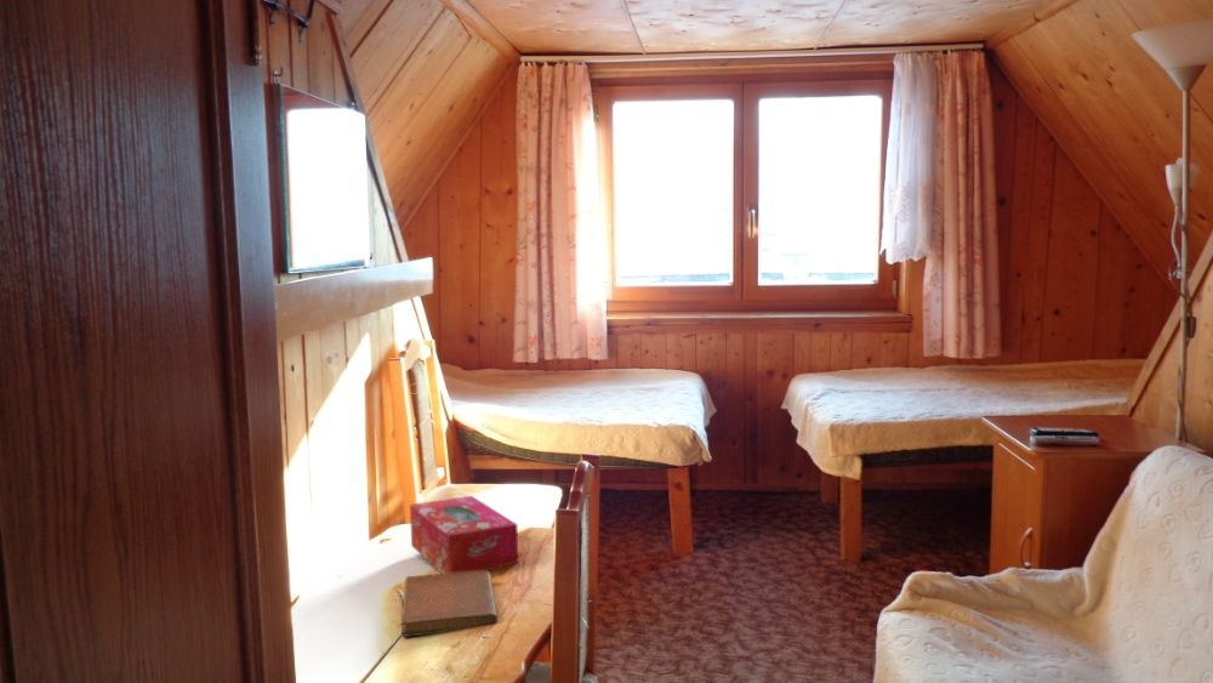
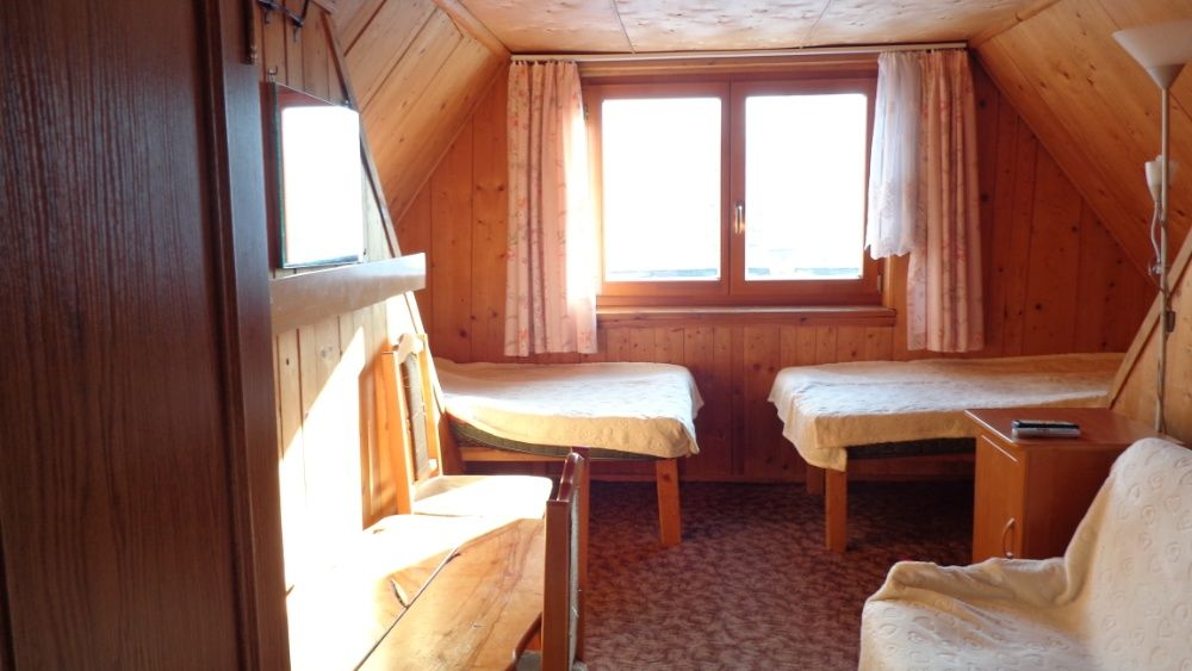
- notebook [399,570,499,638]
- tissue box [409,495,519,574]
